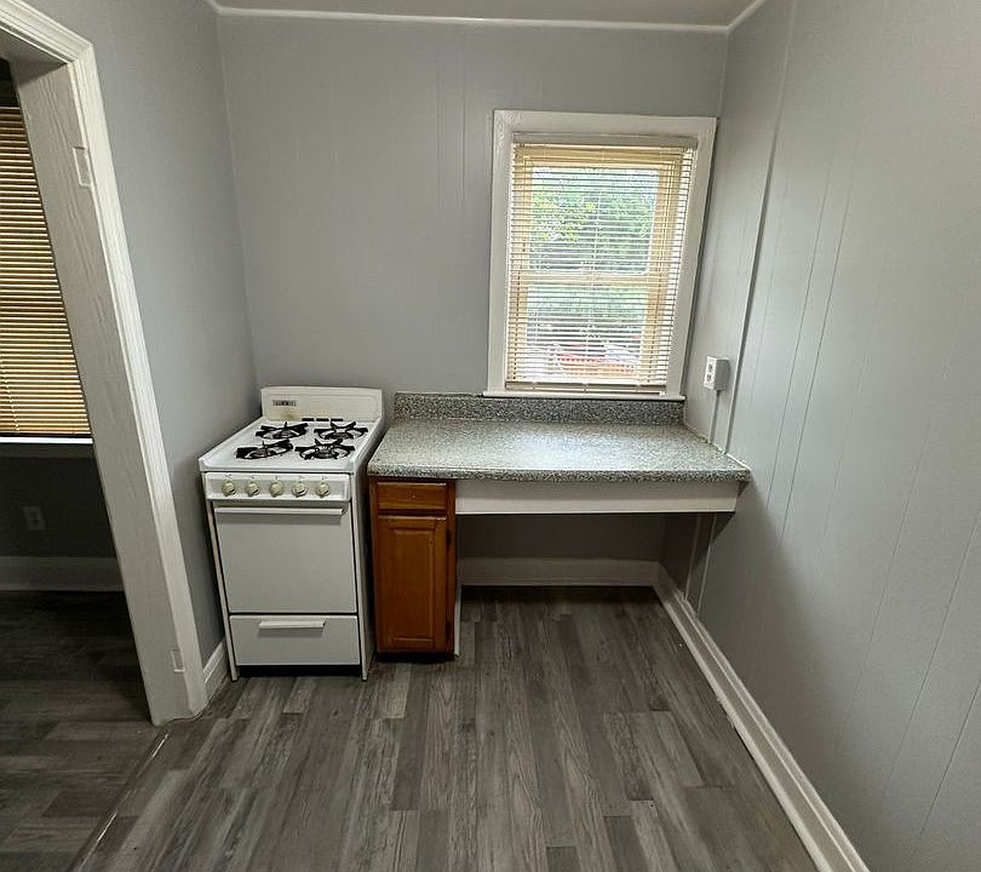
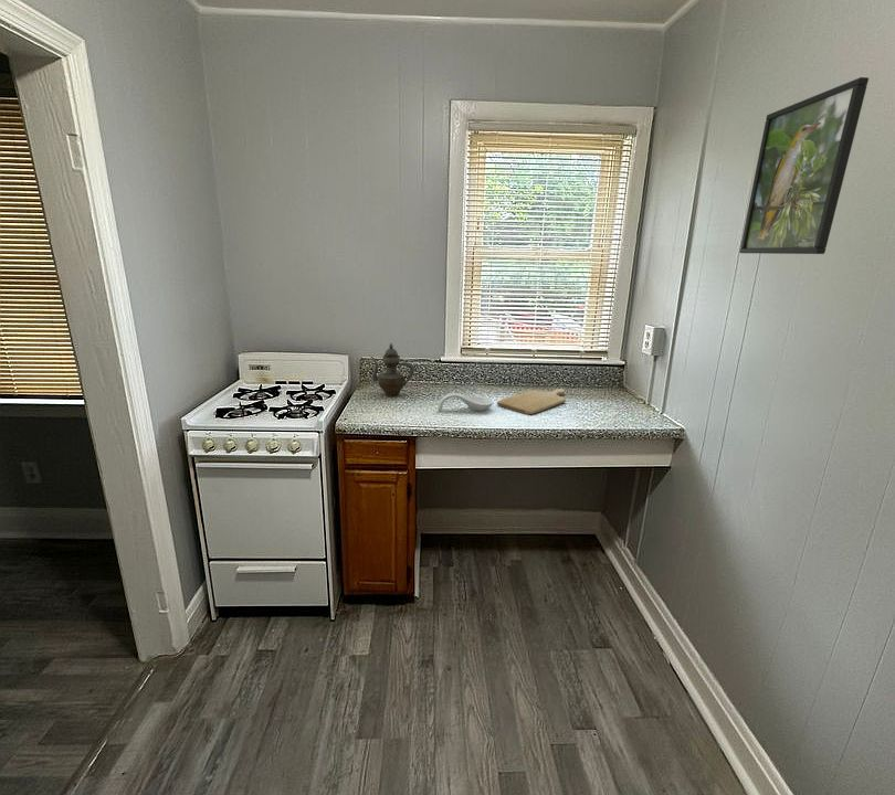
+ teapot [369,342,415,398]
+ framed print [738,76,870,255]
+ chopping board [496,388,567,415]
+ spoon rest [438,392,494,412]
